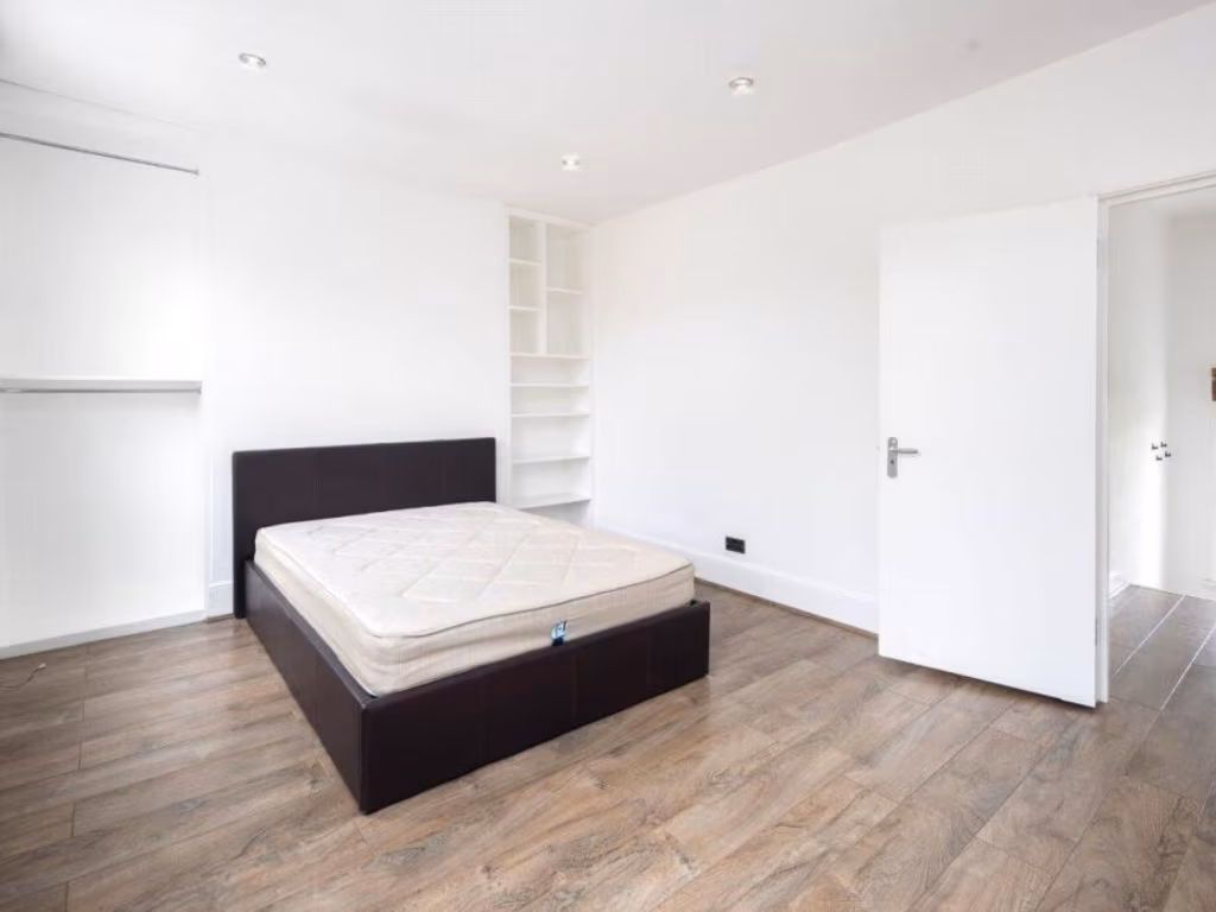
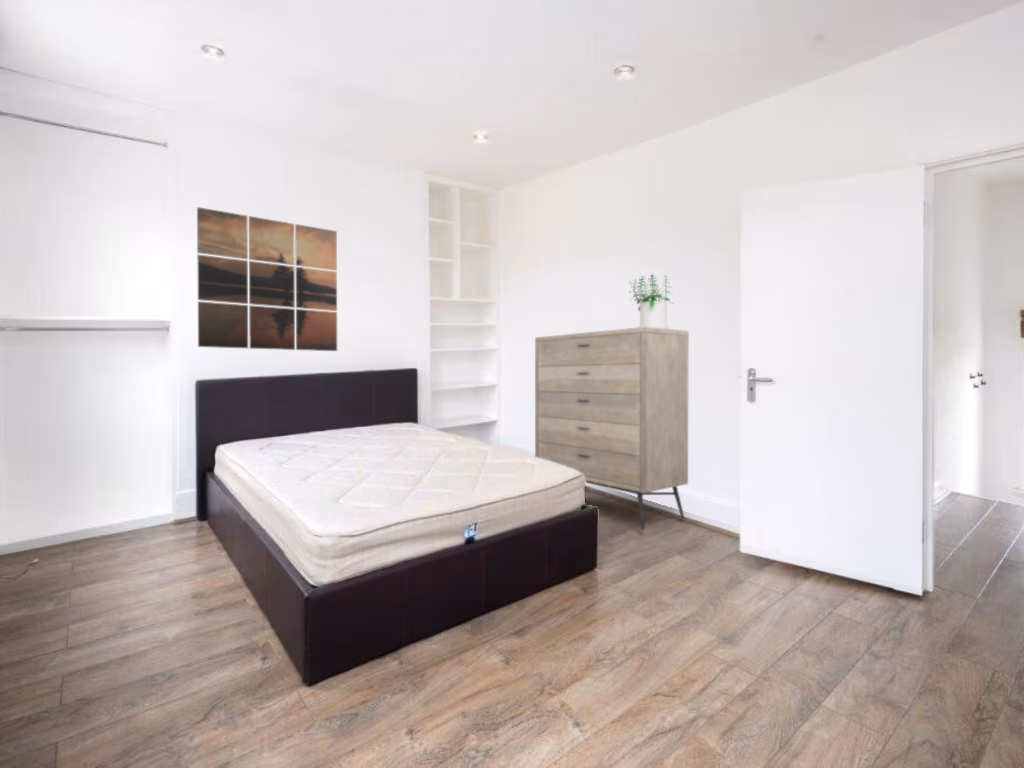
+ potted plant [628,273,673,329]
+ dresser [534,327,690,531]
+ wall art [196,206,338,352]
